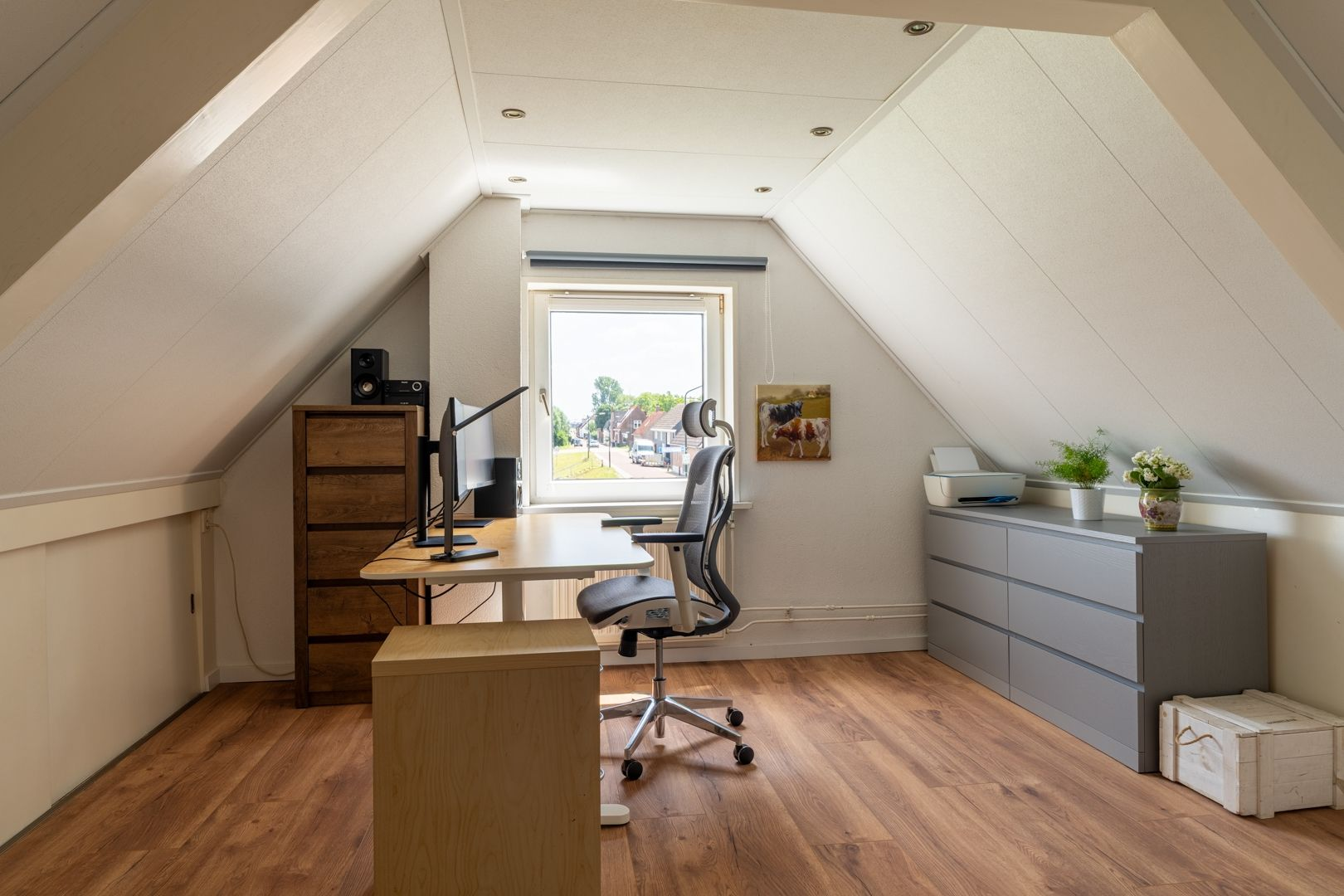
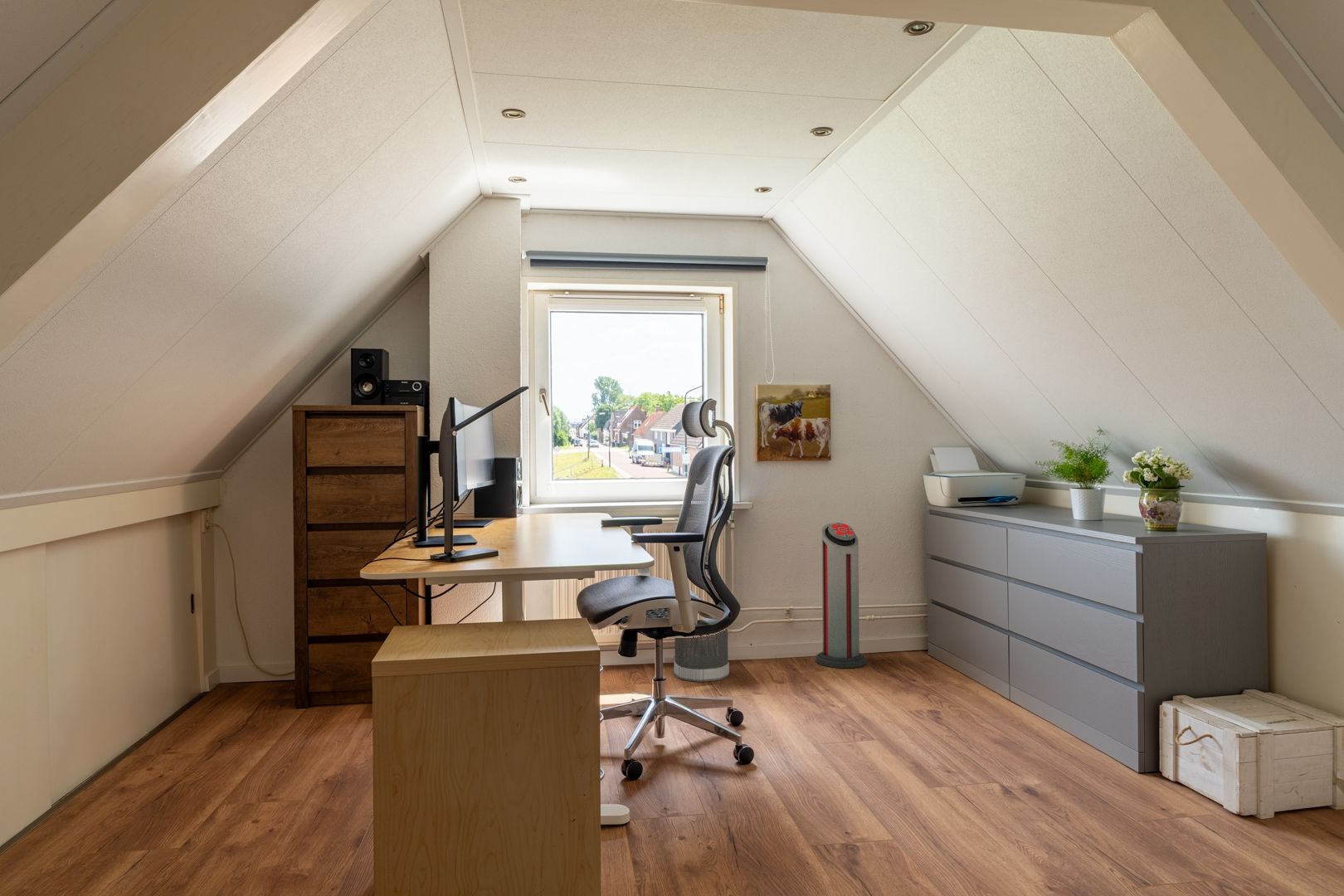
+ air purifier [815,522,868,669]
+ wastebasket [673,629,730,683]
